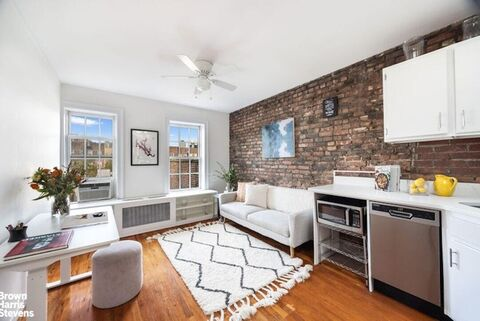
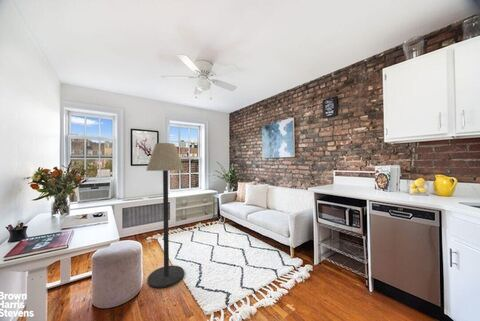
+ floor lamp [145,142,185,289]
